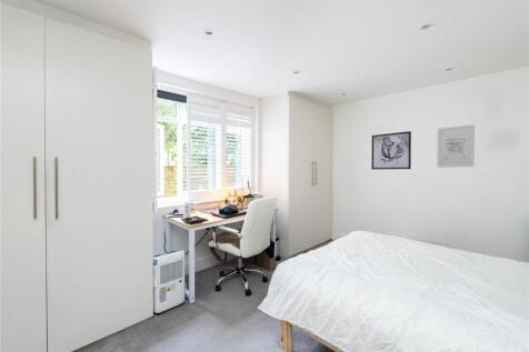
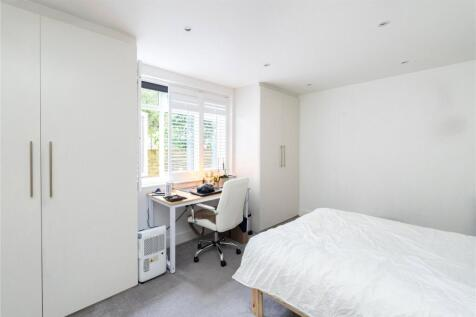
- wall art [370,130,412,171]
- wall art [436,123,476,169]
